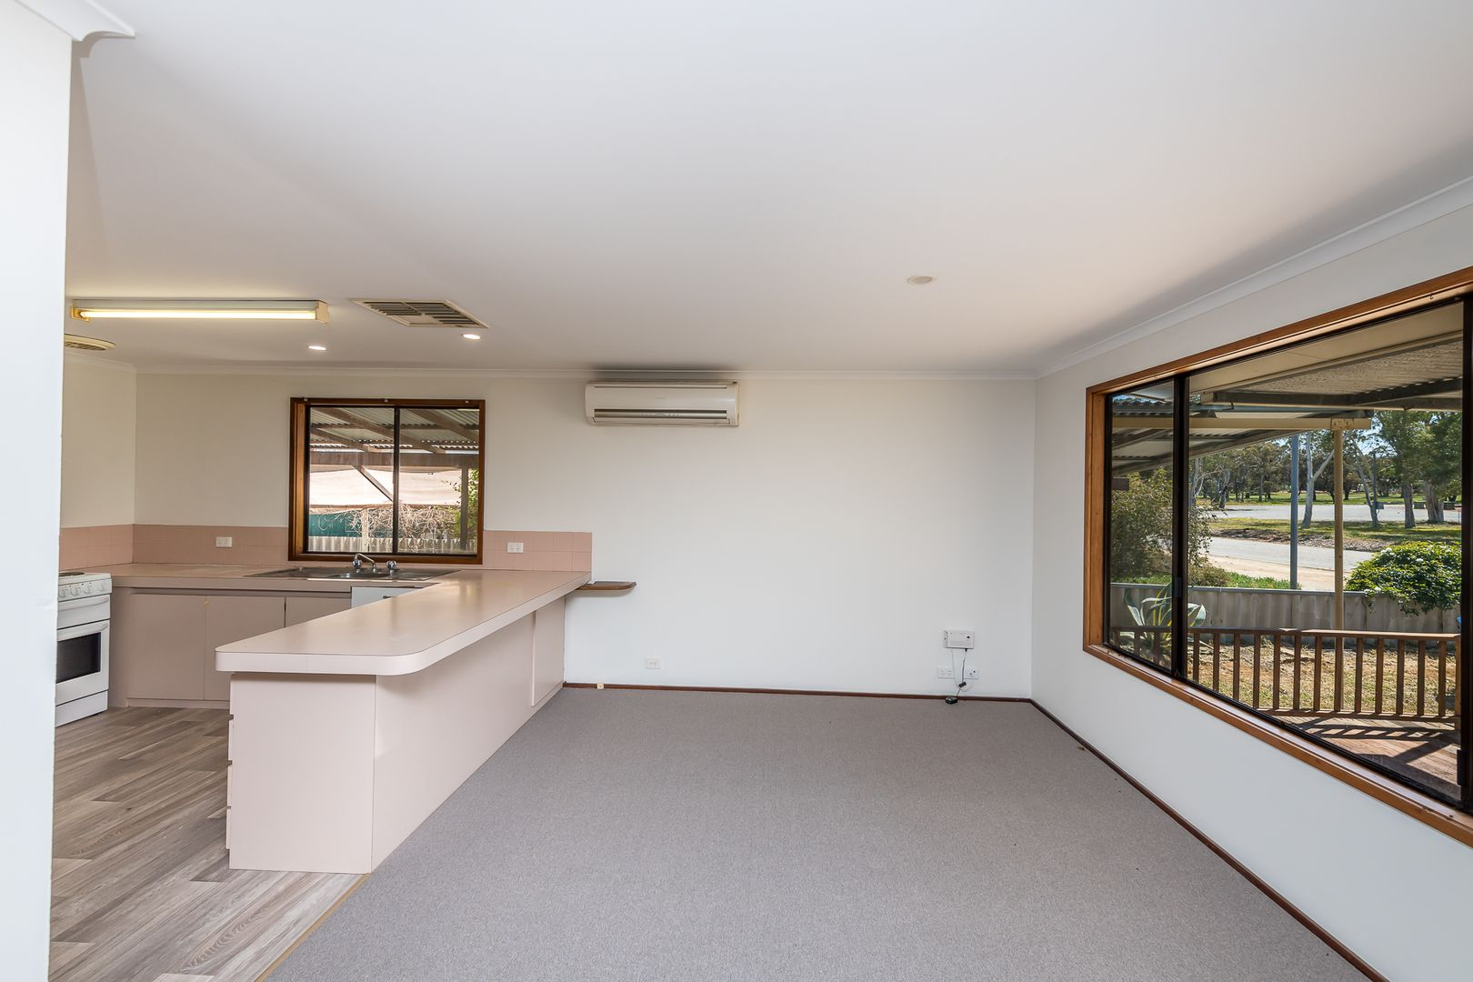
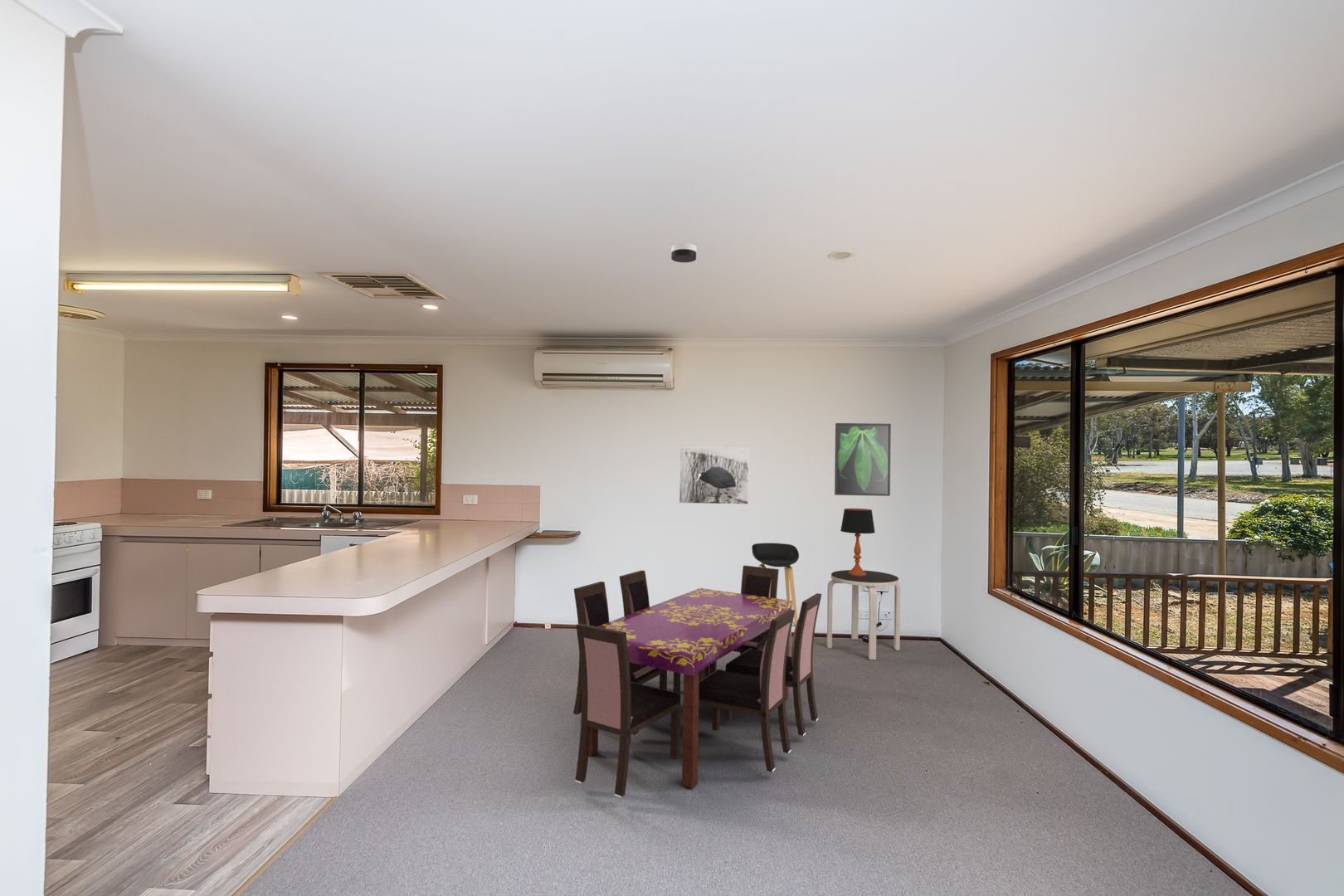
+ side table [826,569,901,660]
+ dining table [572,565,822,798]
+ smoke detector [670,242,697,263]
+ table lamp [840,508,876,577]
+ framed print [834,422,892,497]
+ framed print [679,446,750,505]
+ stool [751,543,800,637]
